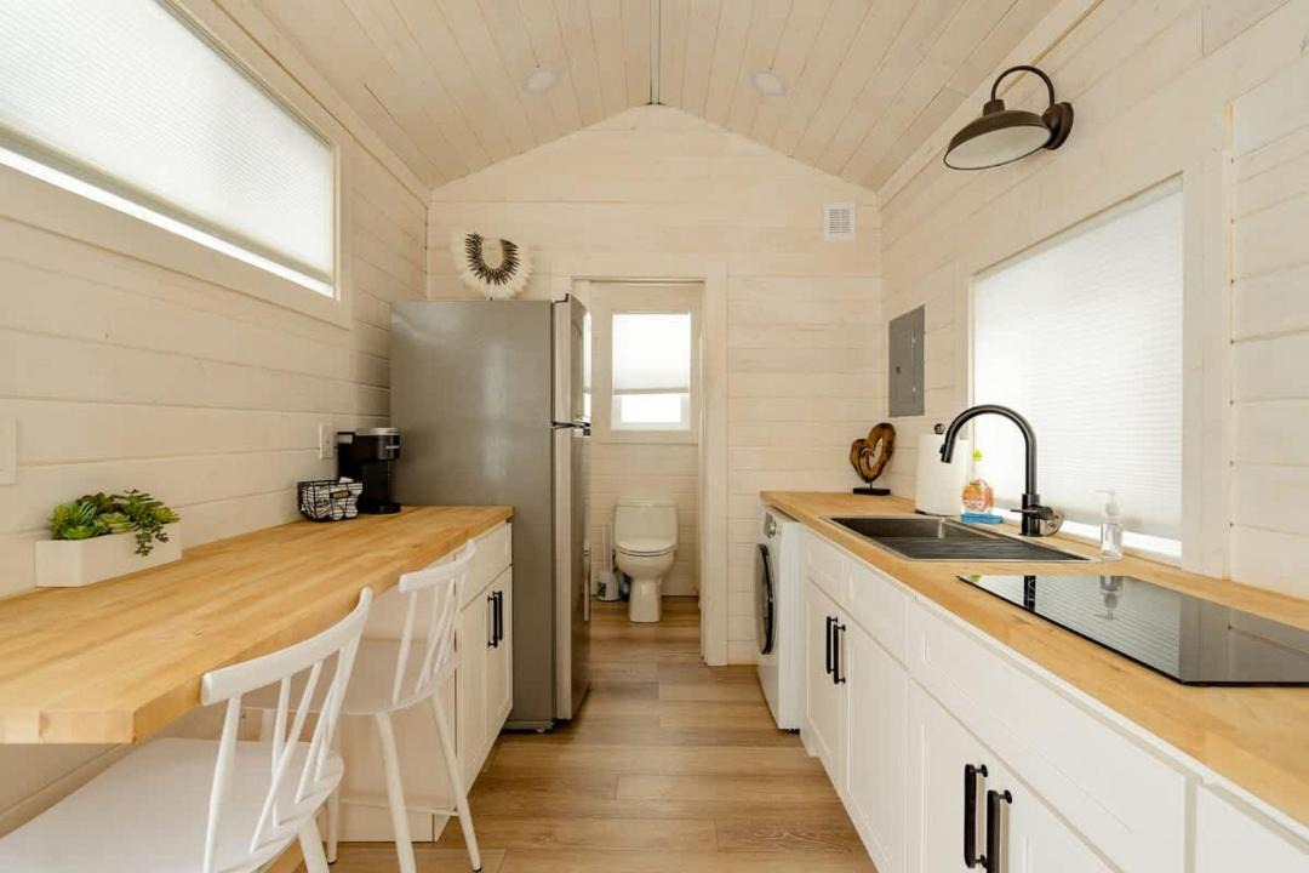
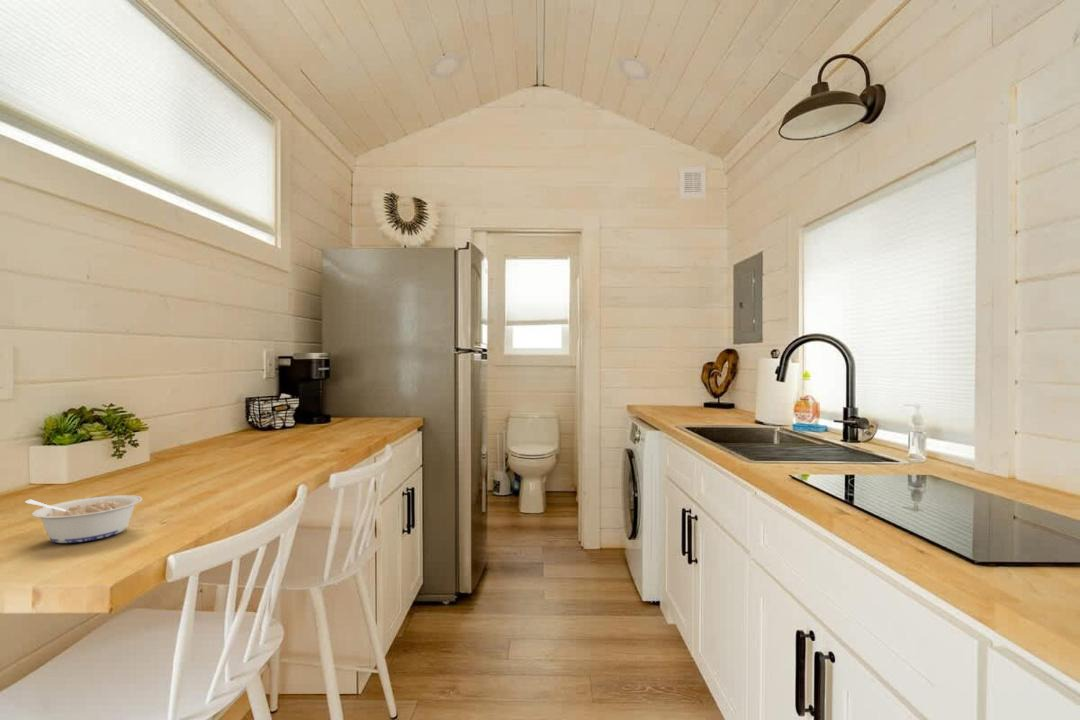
+ legume [25,494,143,544]
